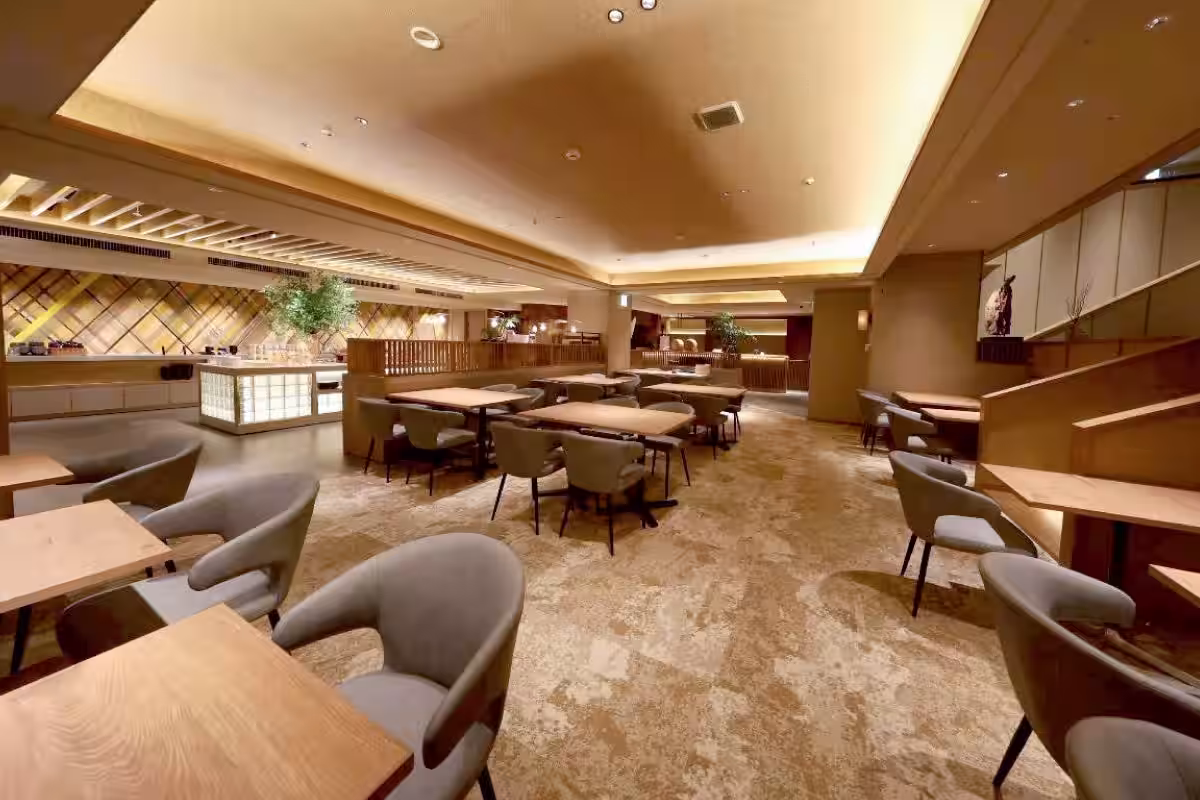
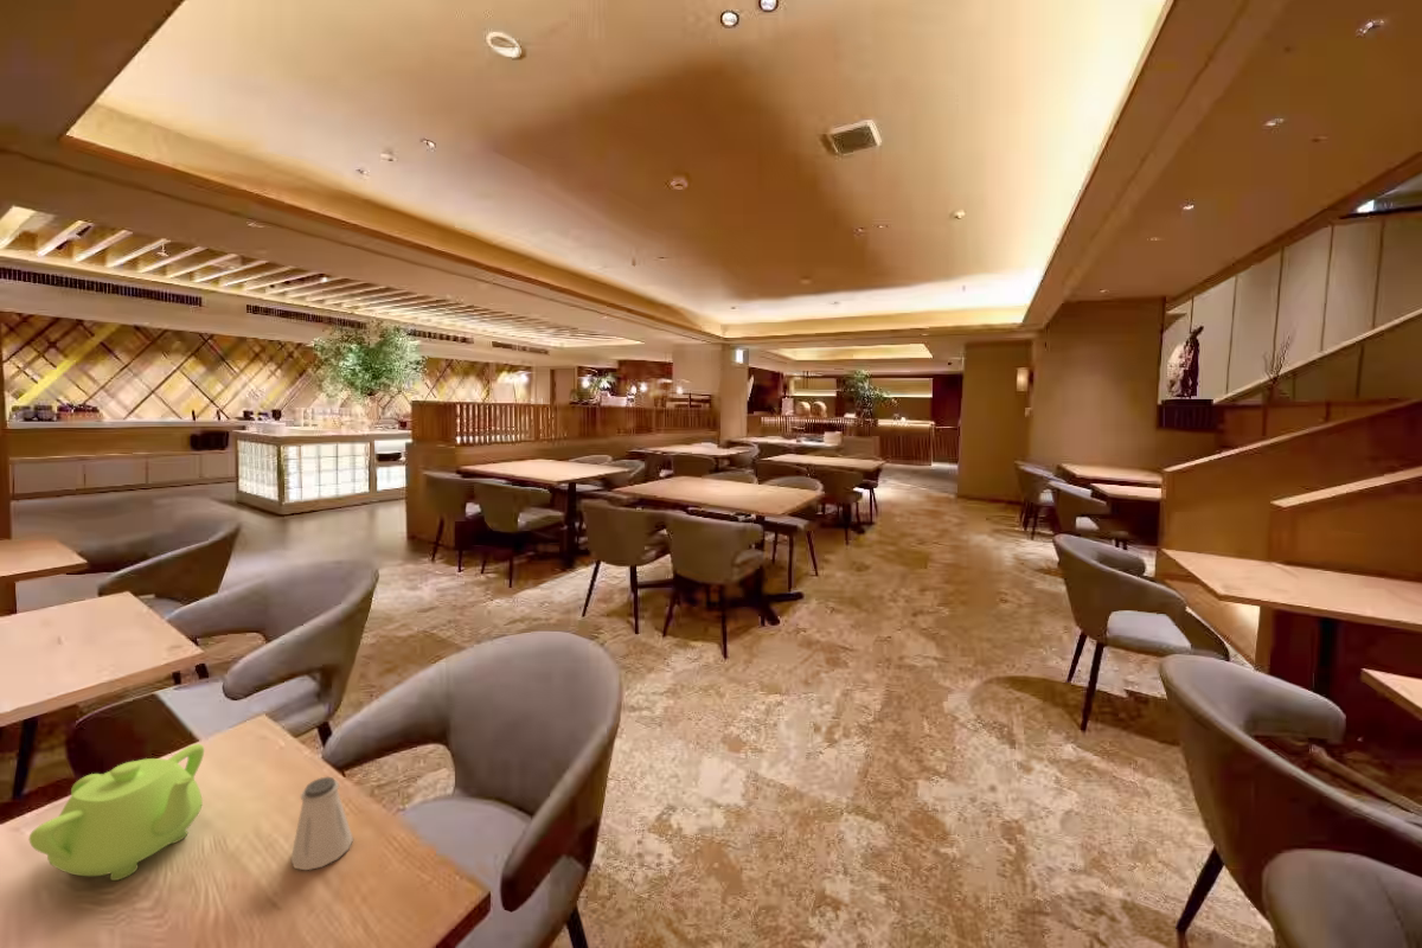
+ saltshaker [290,776,354,871]
+ teapot [27,743,205,882]
